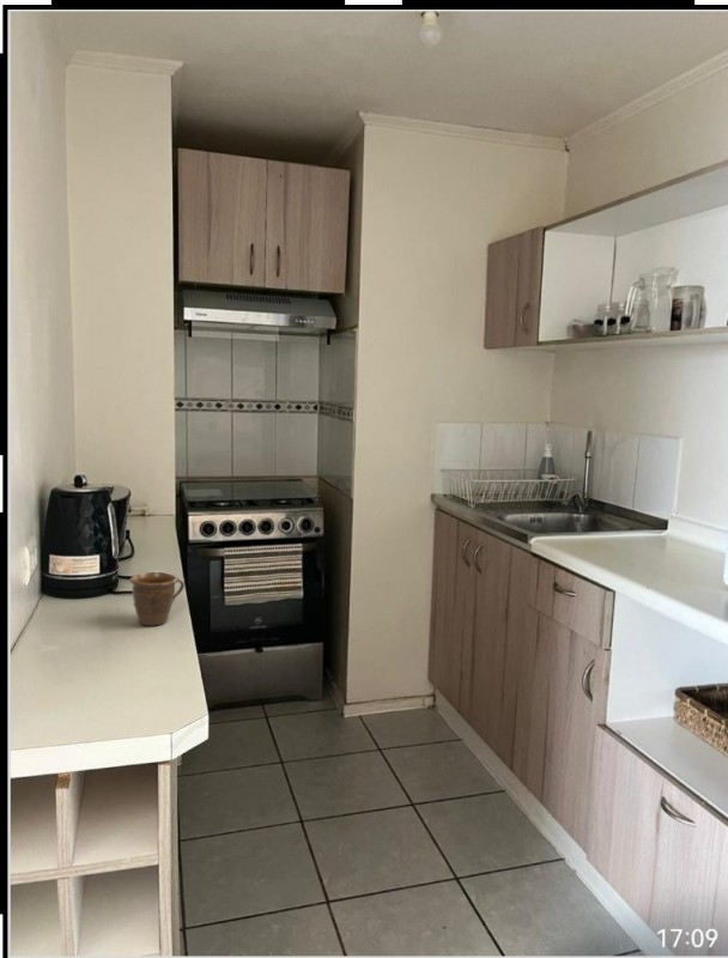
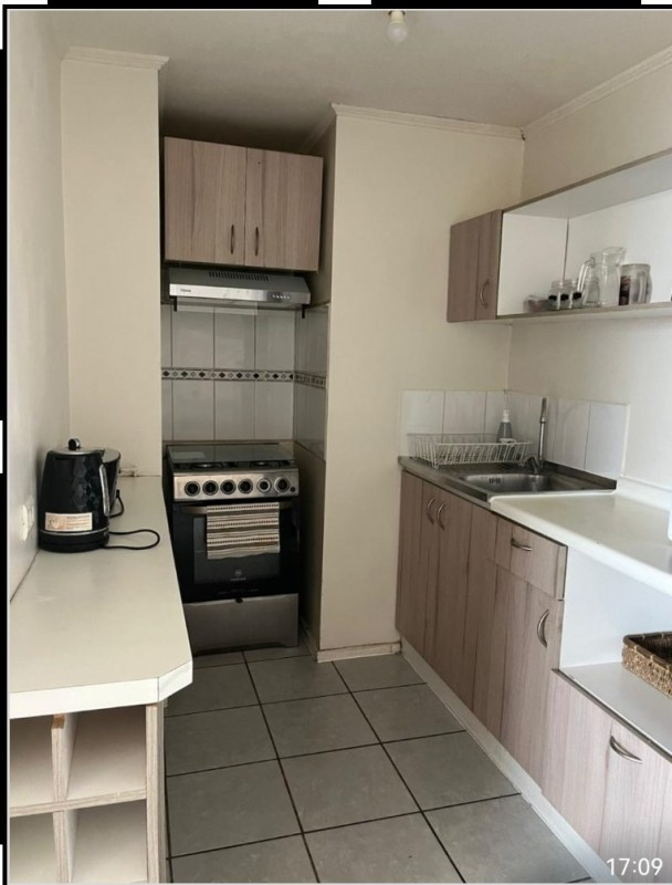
- mug [128,571,186,626]
